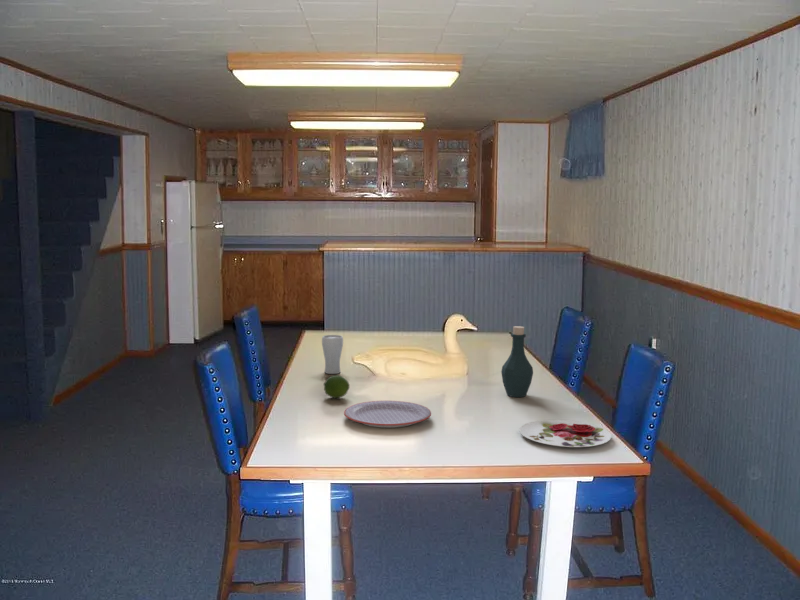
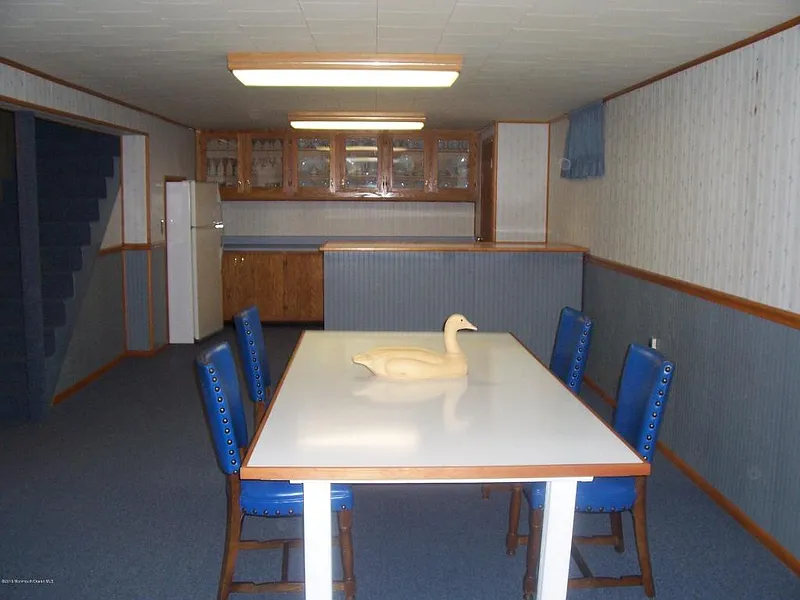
- fruit [323,374,351,399]
- plate [343,400,432,429]
- drinking glass [321,334,344,375]
- bottle [500,325,534,398]
- plate [518,419,612,448]
